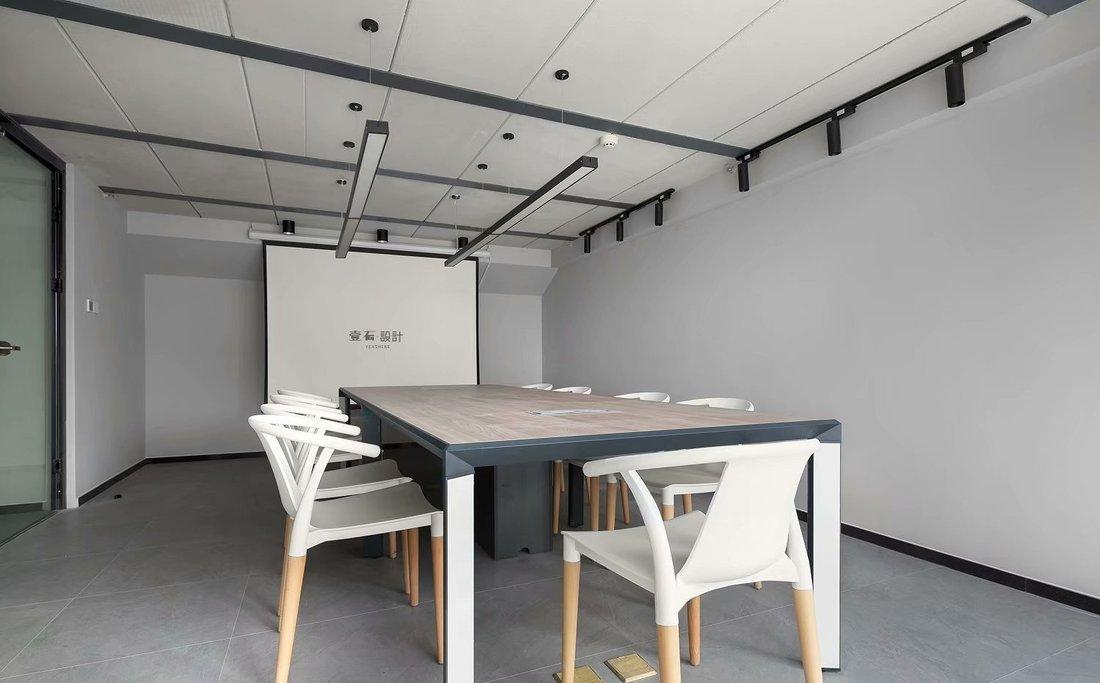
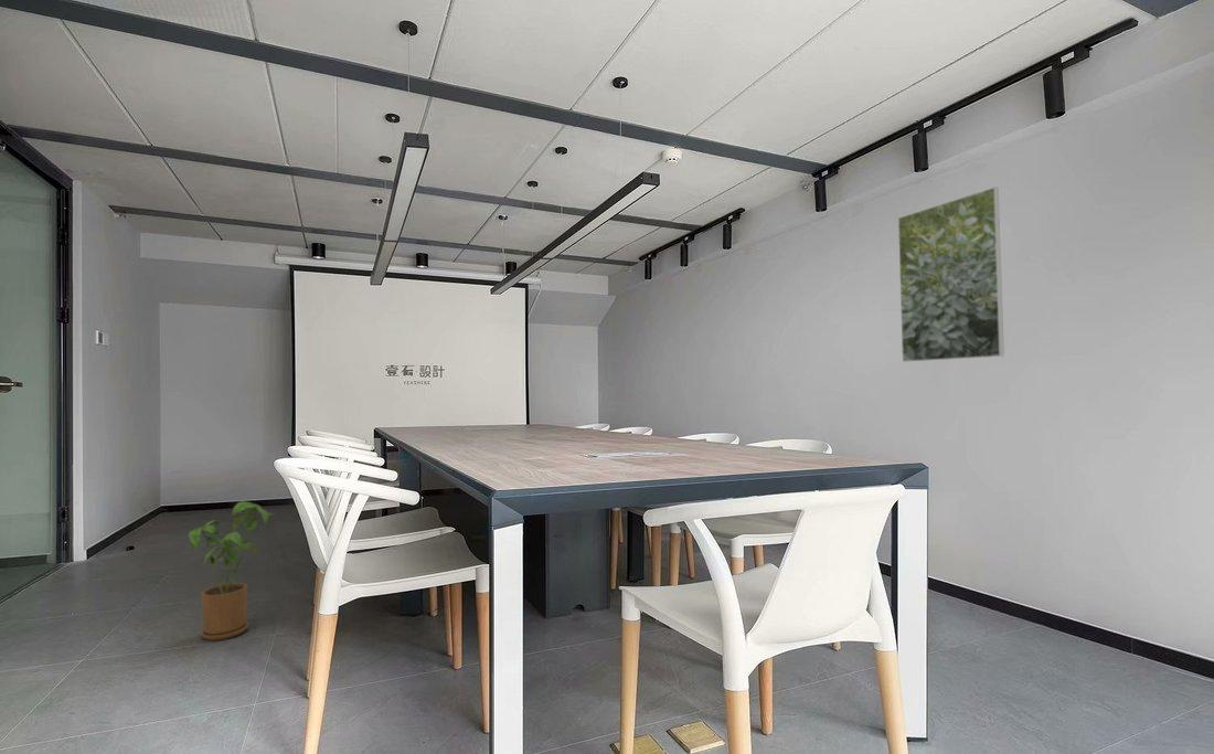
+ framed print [897,187,1005,363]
+ house plant [188,500,276,641]
